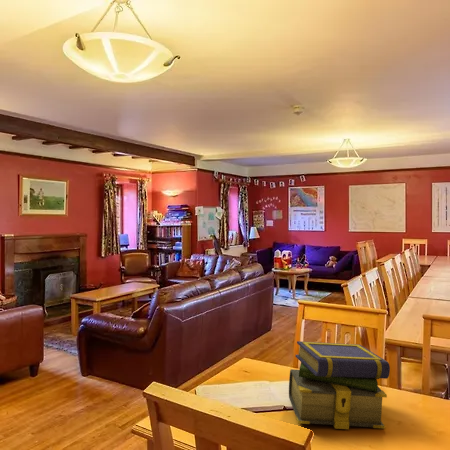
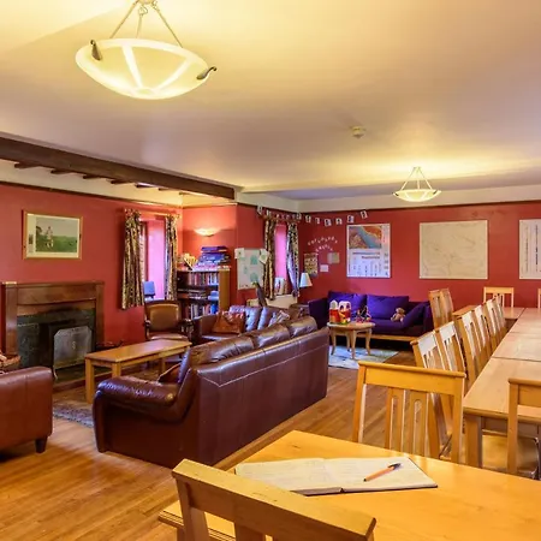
- stack of books [288,340,391,430]
